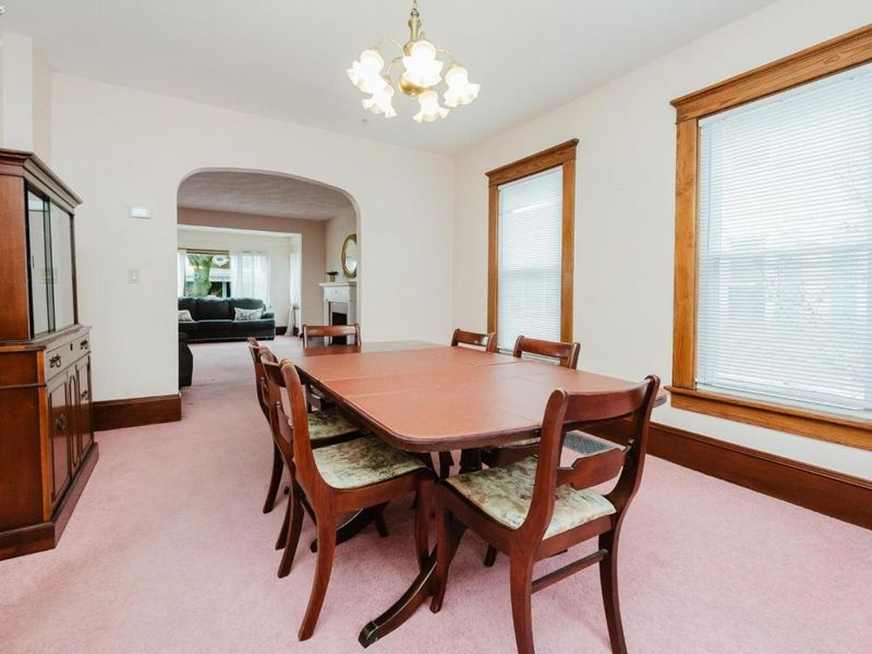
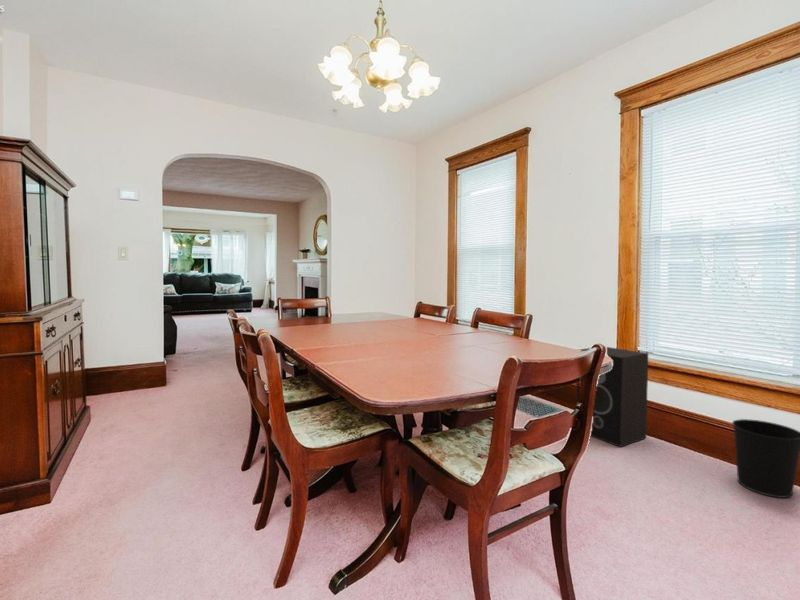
+ speaker [575,346,649,448]
+ wastebasket [731,418,800,499]
